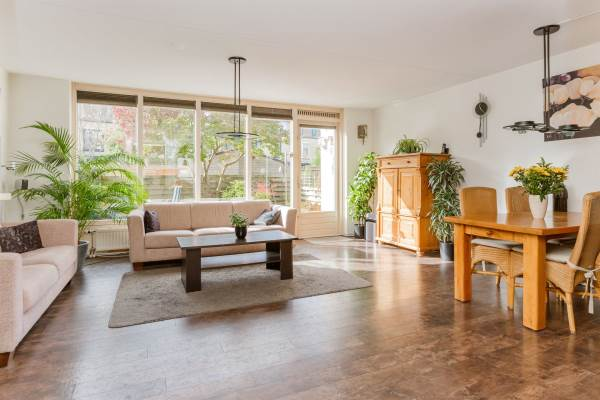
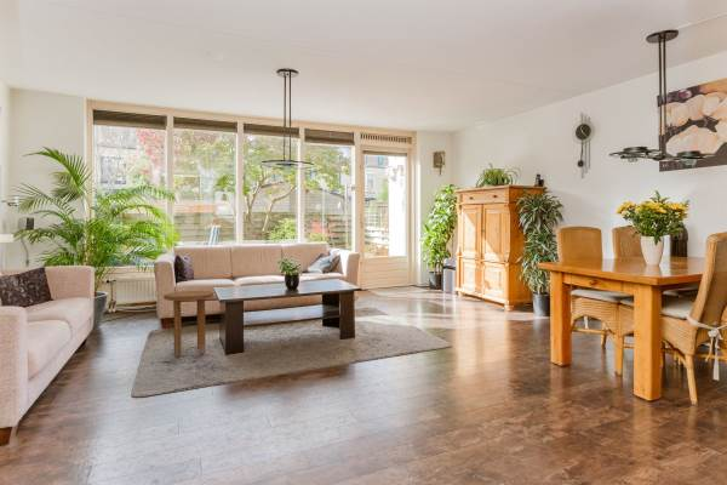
+ side table [162,290,214,358]
